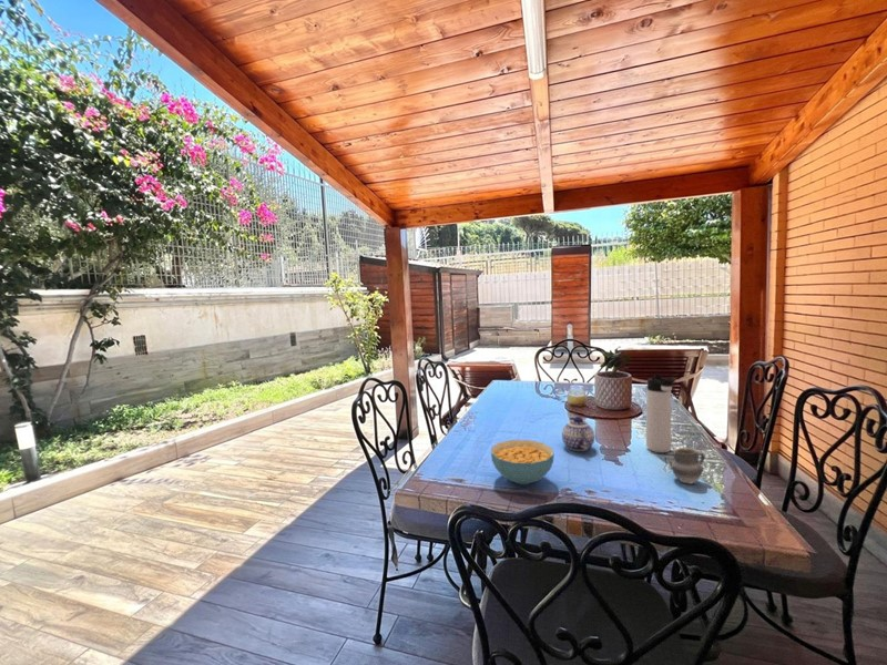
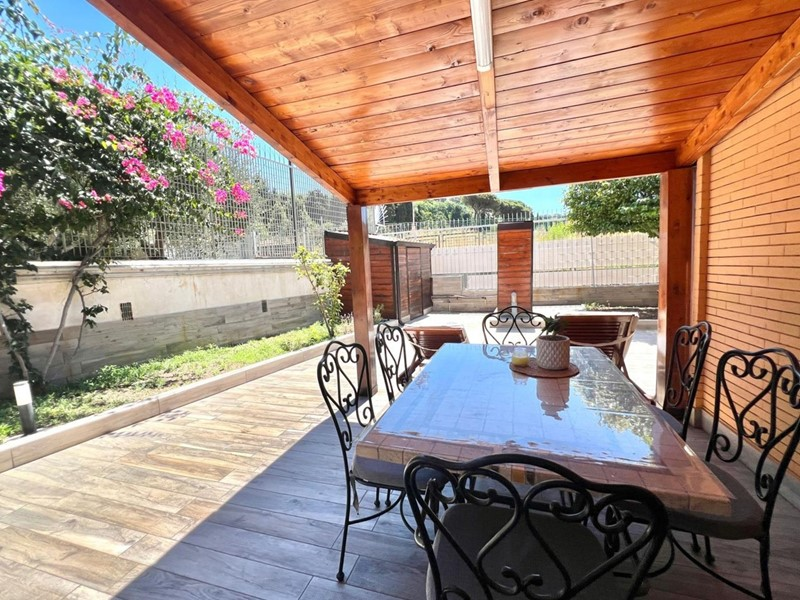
- cup [670,447,706,485]
- teapot [561,416,595,452]
- thermos bottle [645,374,676,453]
- cereal bowl [490,439,555,485]
